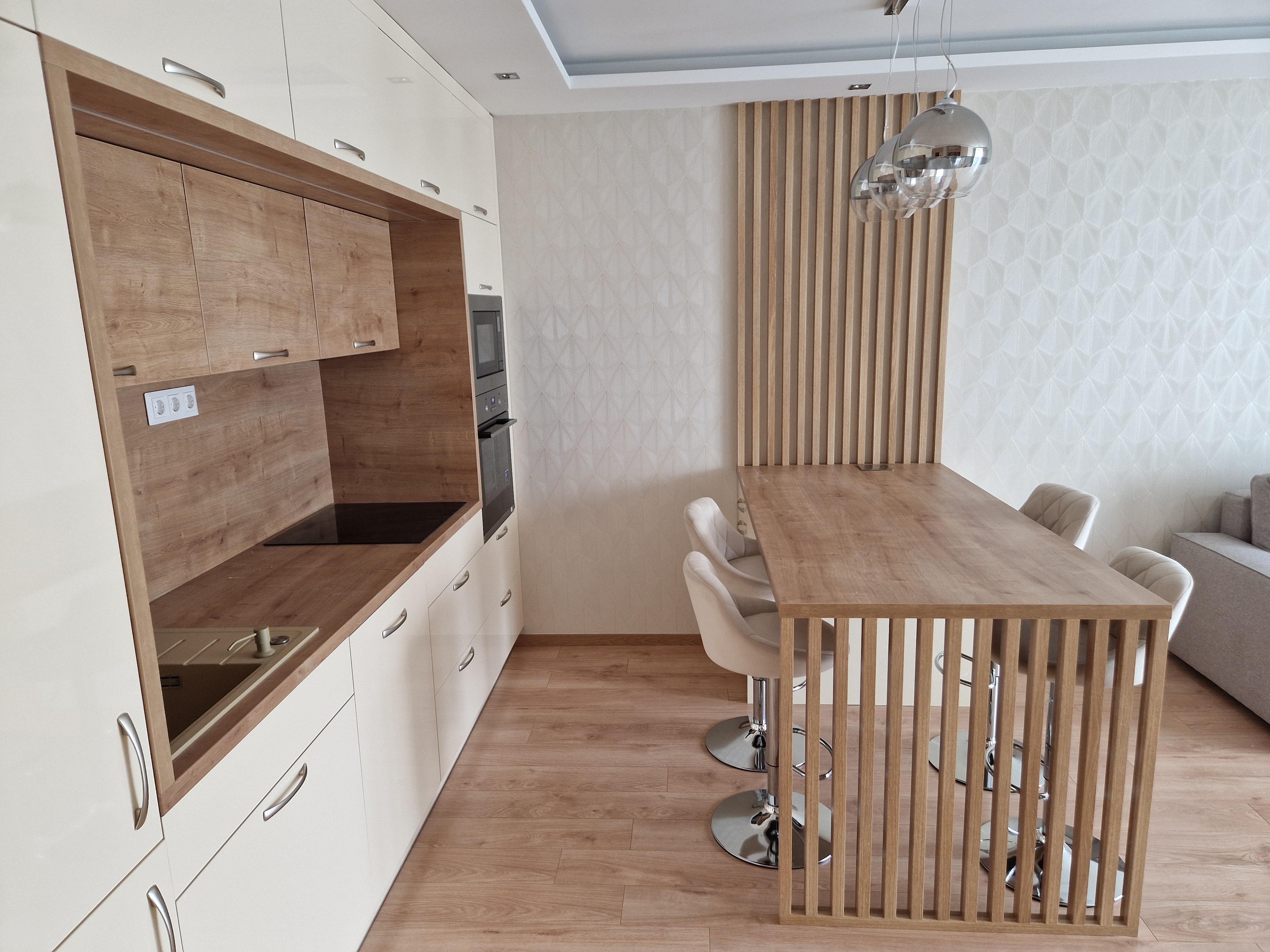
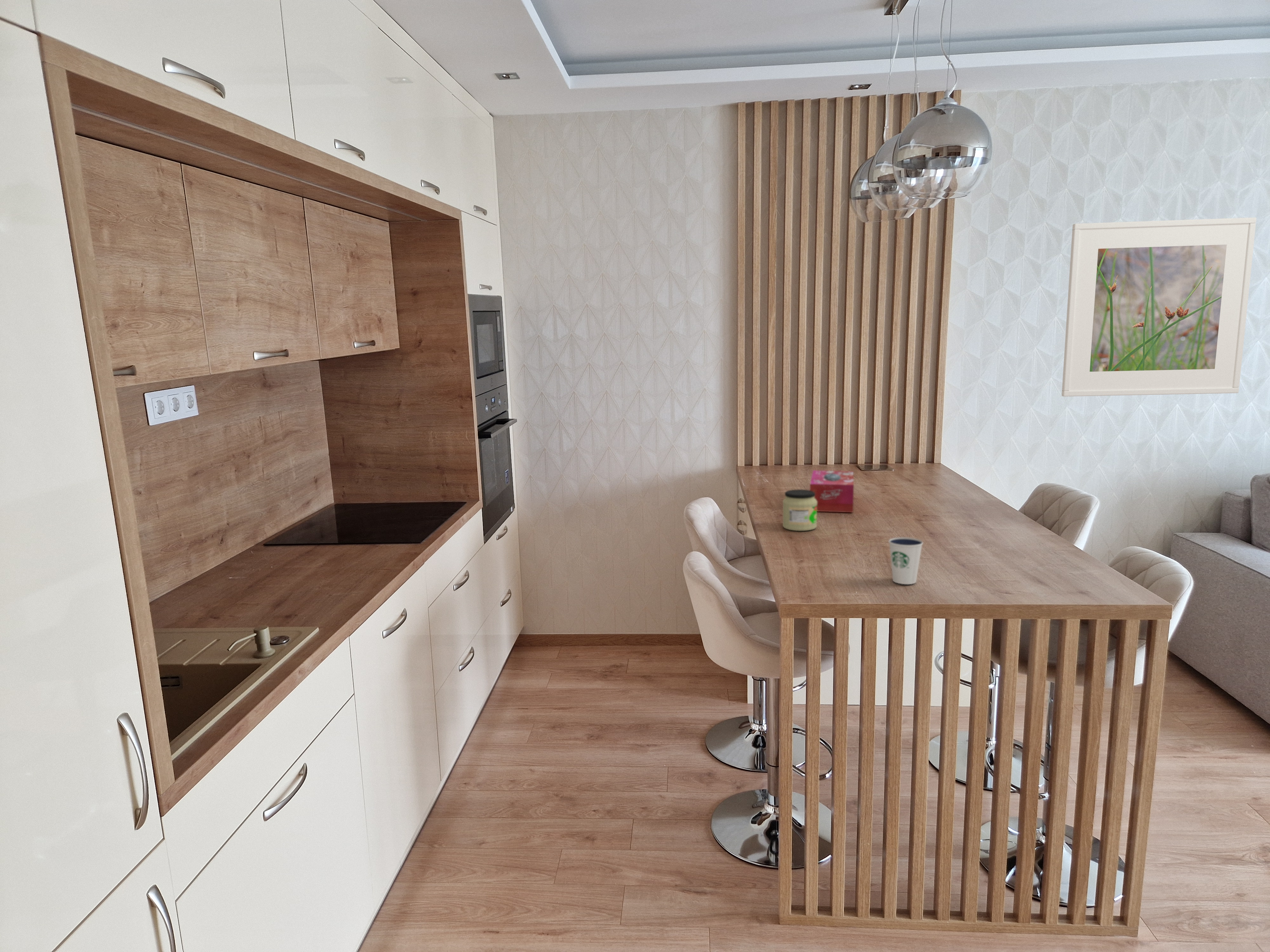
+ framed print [1061,217,1257,397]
+ tissue box [810,470,854,513]
+ dixie cup [888,537,923,585]
+ jar [782,489,817,531]
